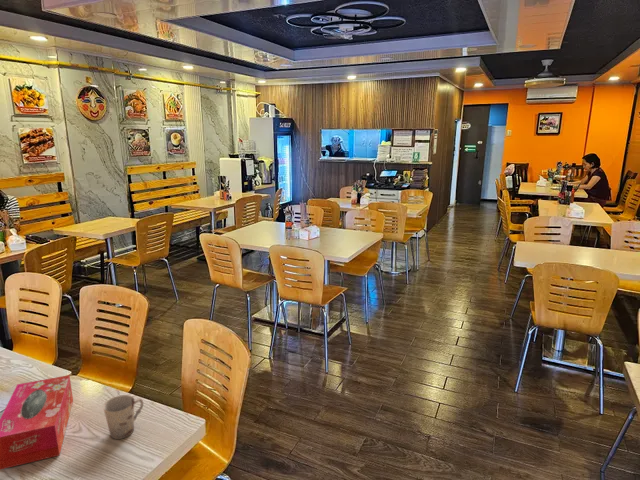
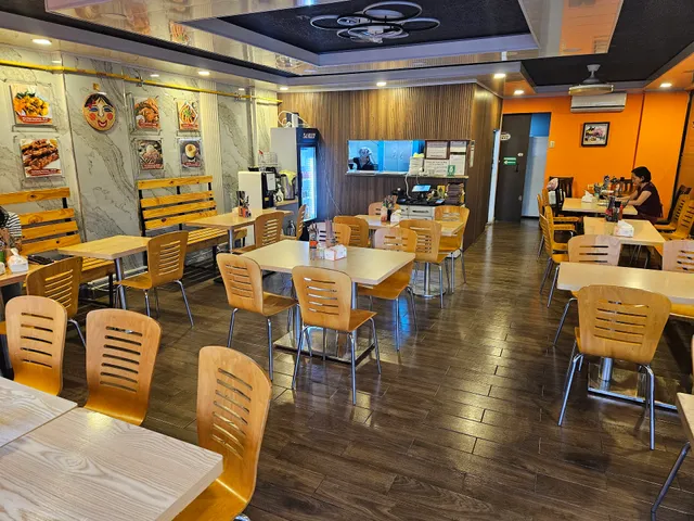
- cup [102,394,144,440]
- tissue box [0,374,74,470]
